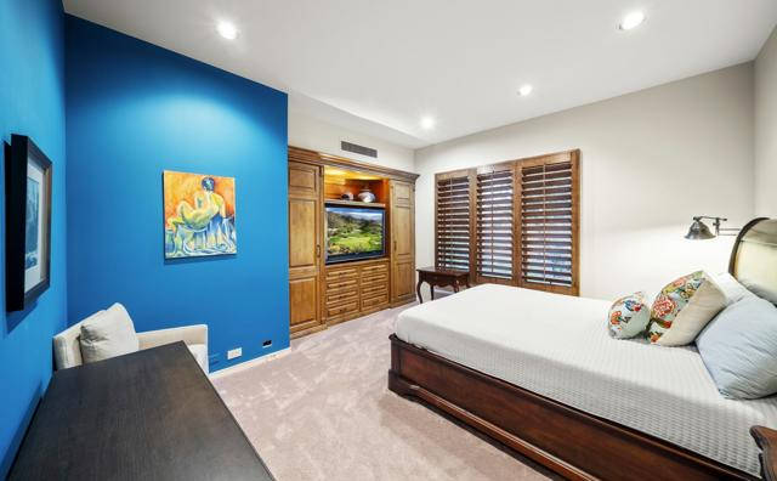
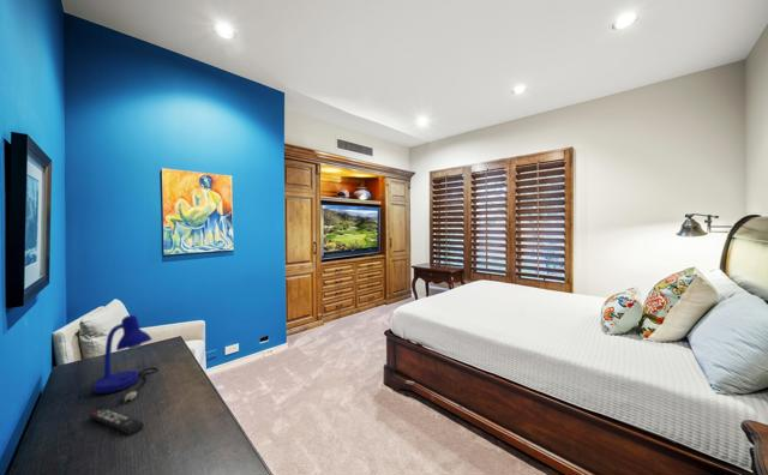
+ remote control [88,407,145,437]
+ desk lamp [92,314,158,402]
